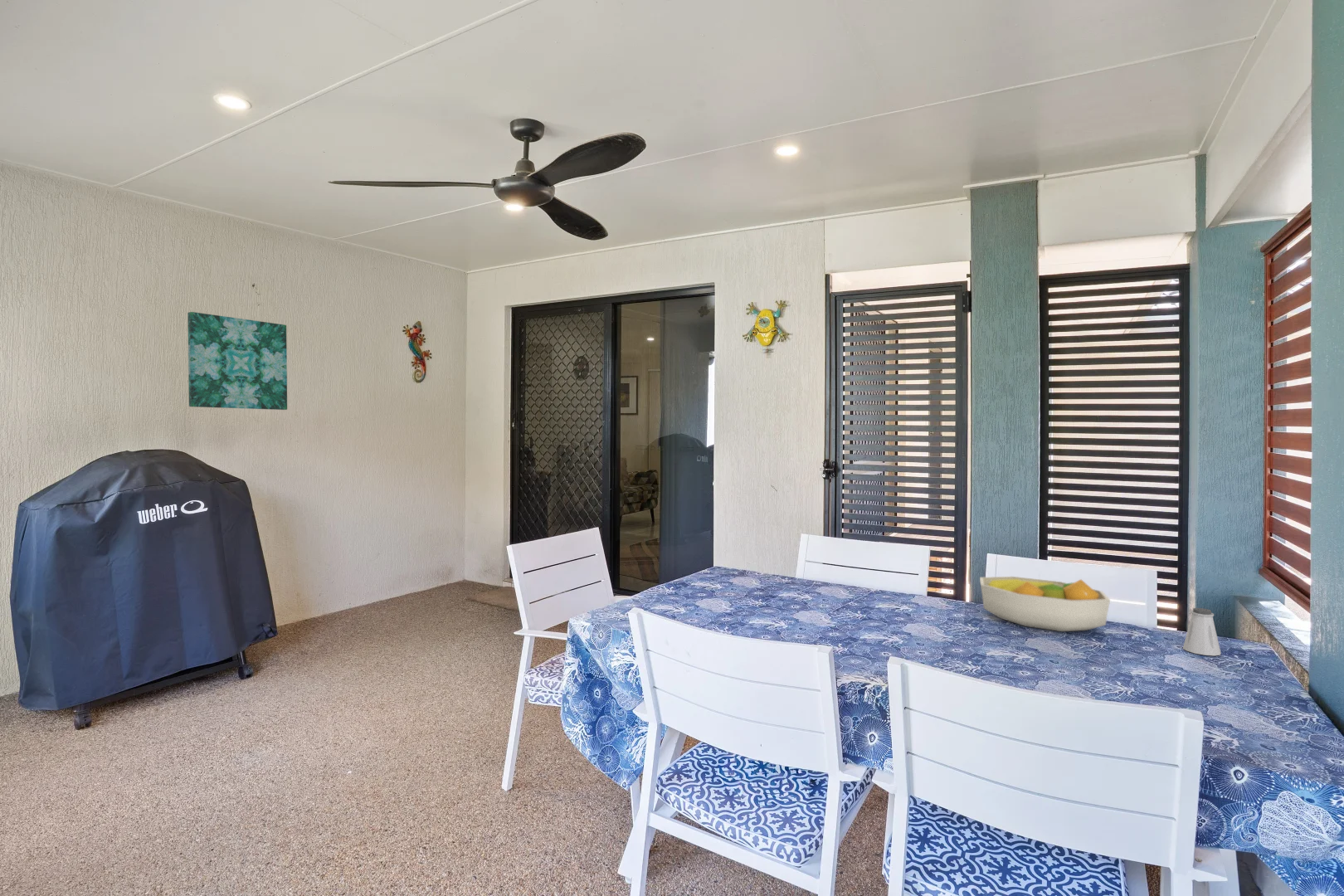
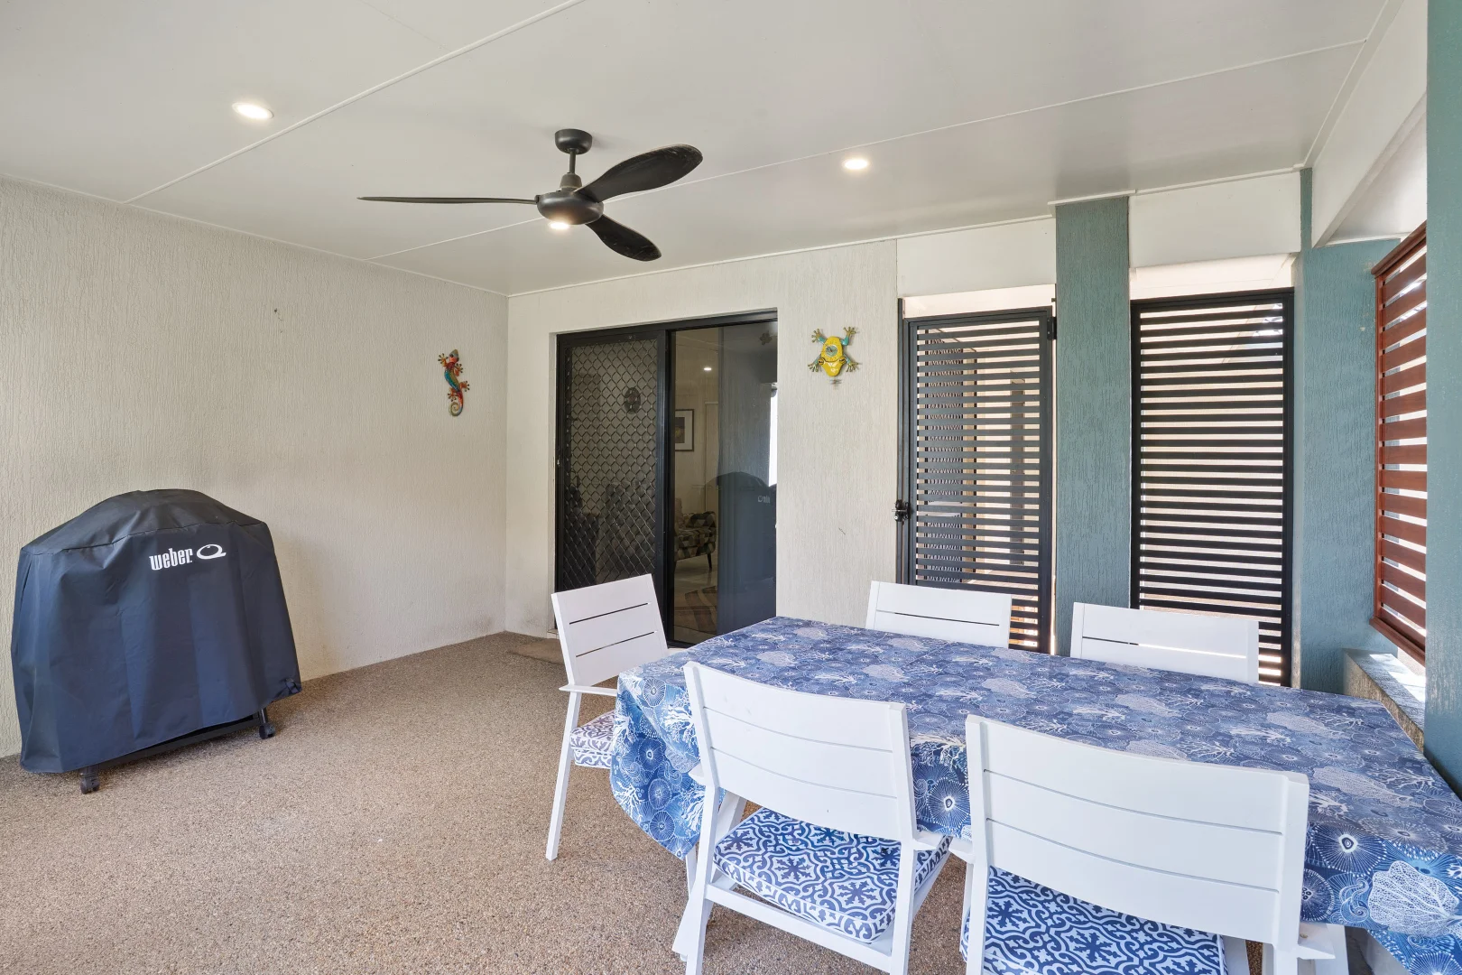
- wall art [187,311,288,411]
- saltshaker [1182,607,1222,656]
- fruit bowl [979,576,1111,632]
